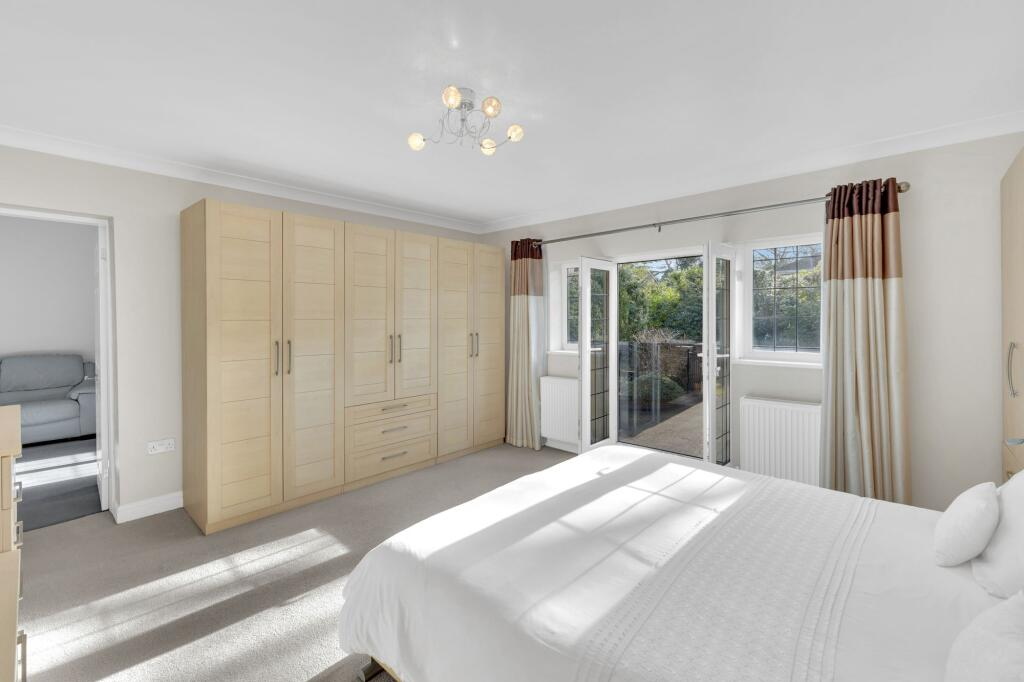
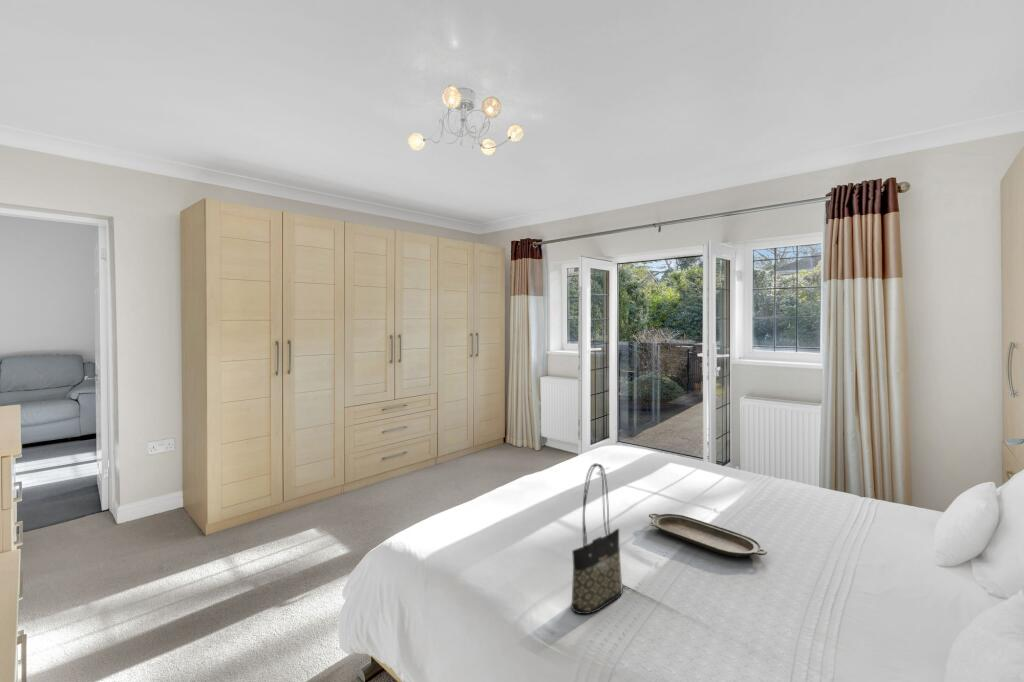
+ tote bag [570,462,624,615]
+ serving tray [648,513,768,558]
